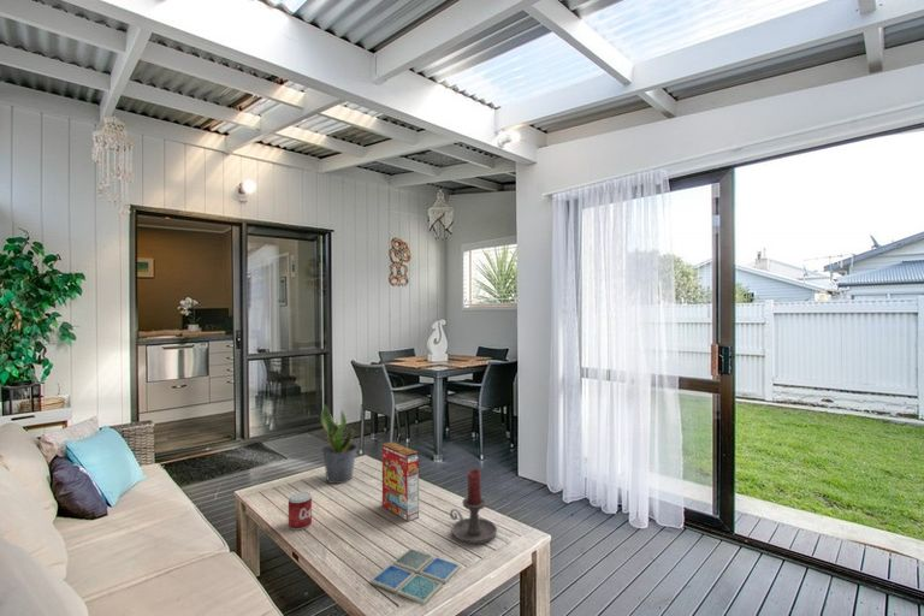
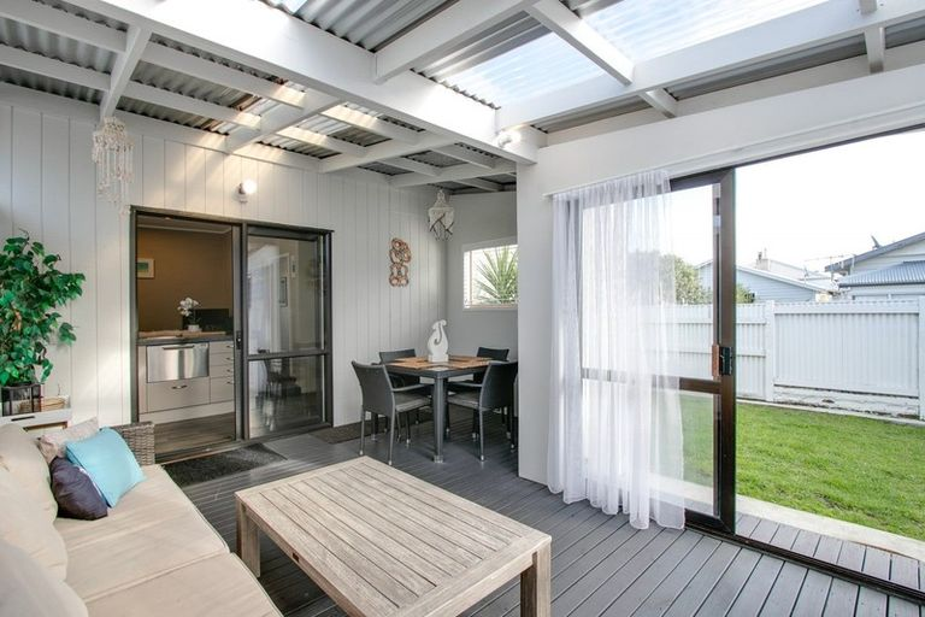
- potted plant [320,403,359,485]
- drink coaster [369,547,462,606]
- cereal box [381,440,420,522]
- candle holder [449,468,498,545]
- beverage can [288,491,313,532]
